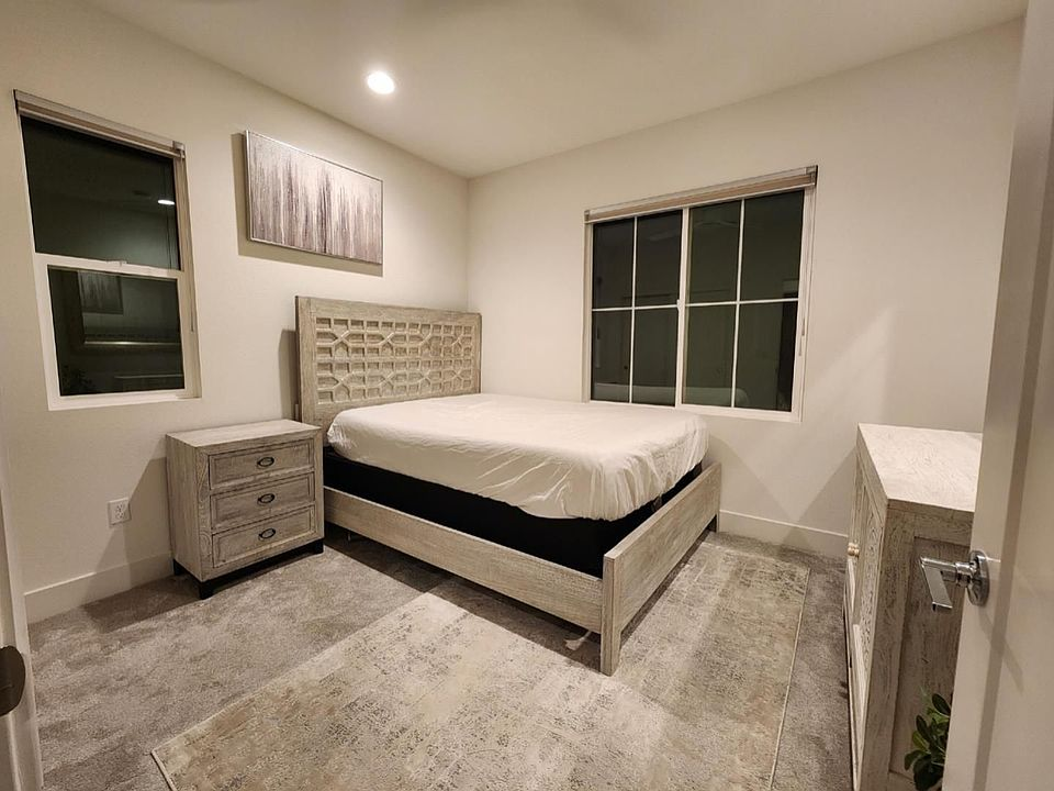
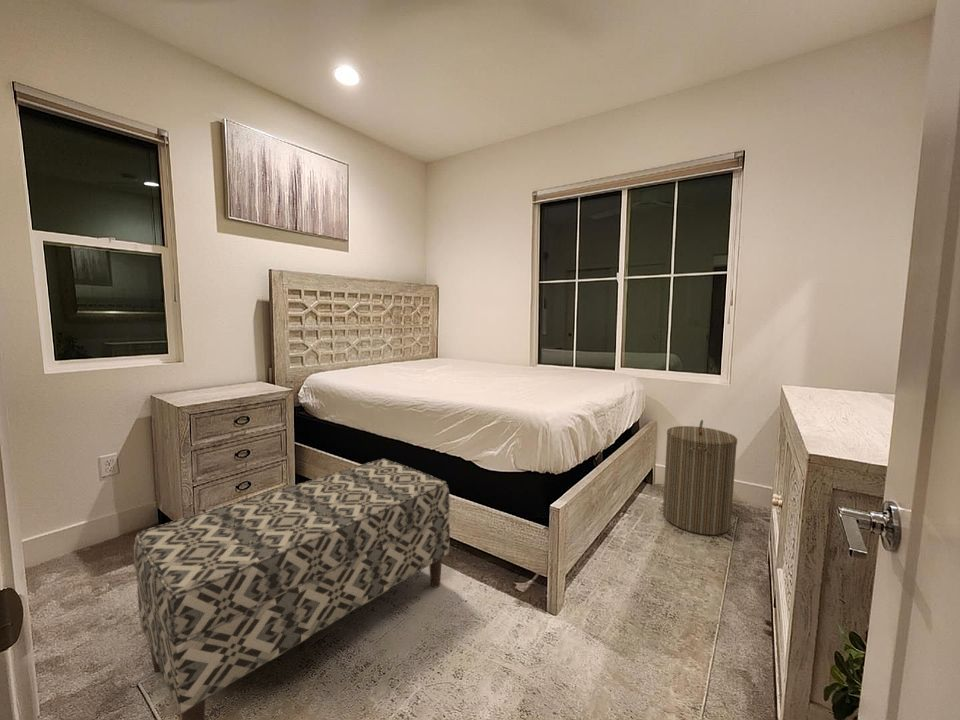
+ bench [132,458,451,720]
+ laundry hamper [662,419,738,536]
